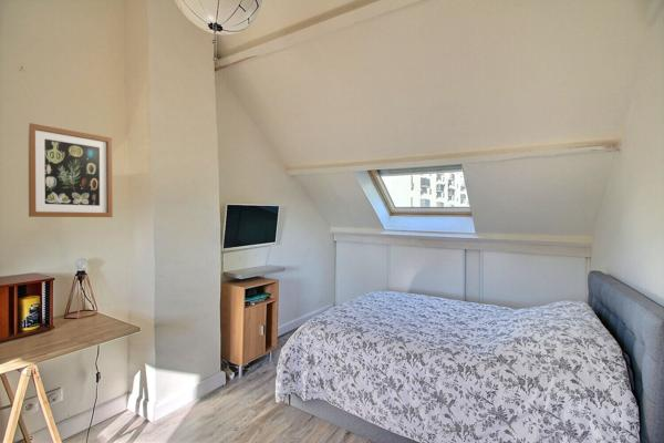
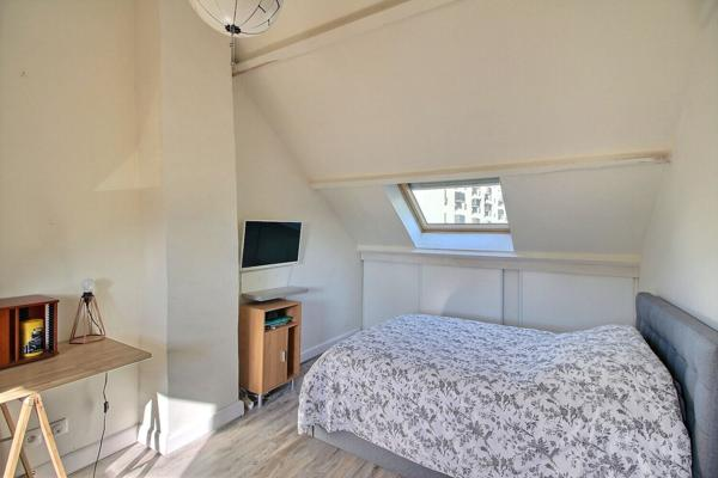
- wall art [28,122,114,218]
